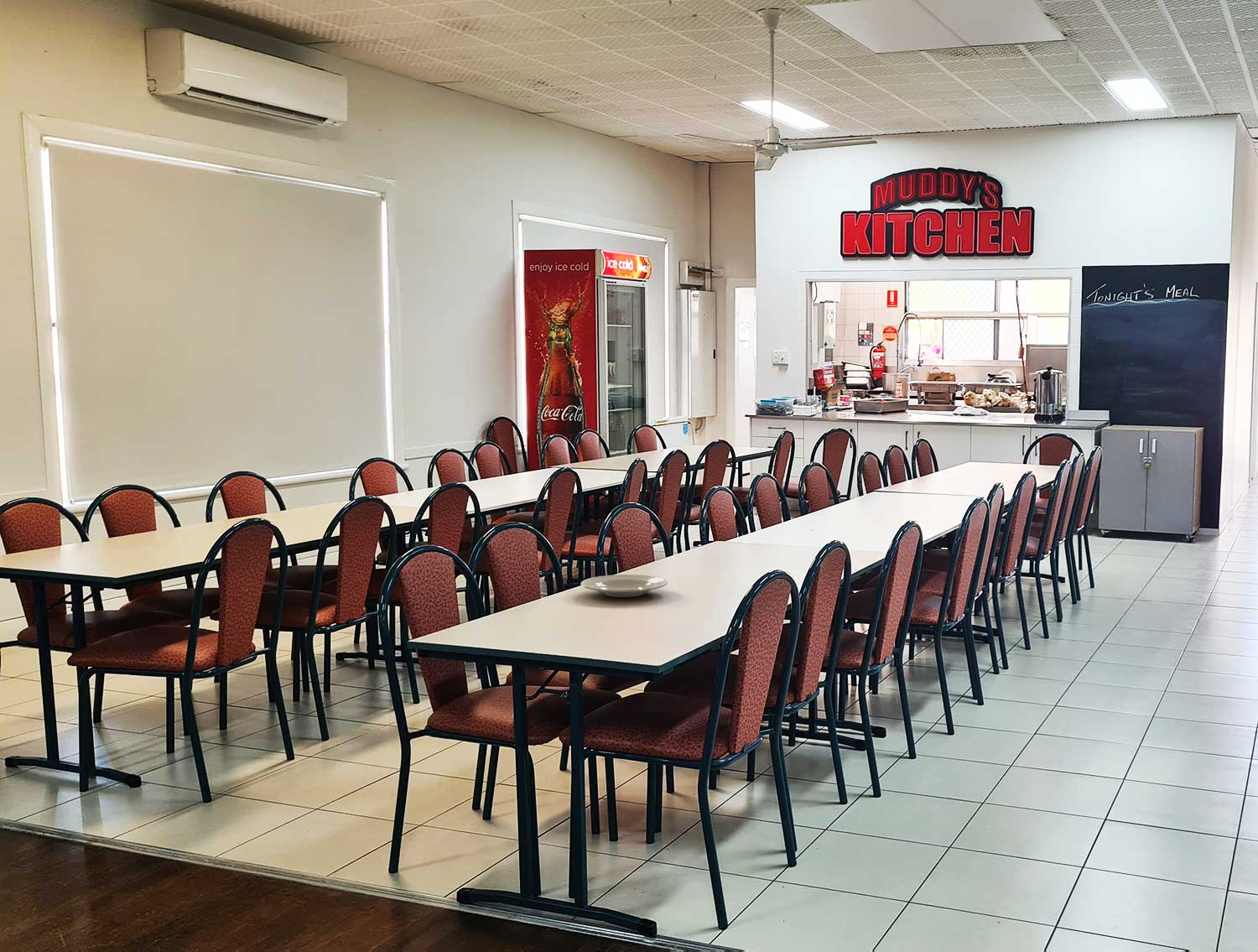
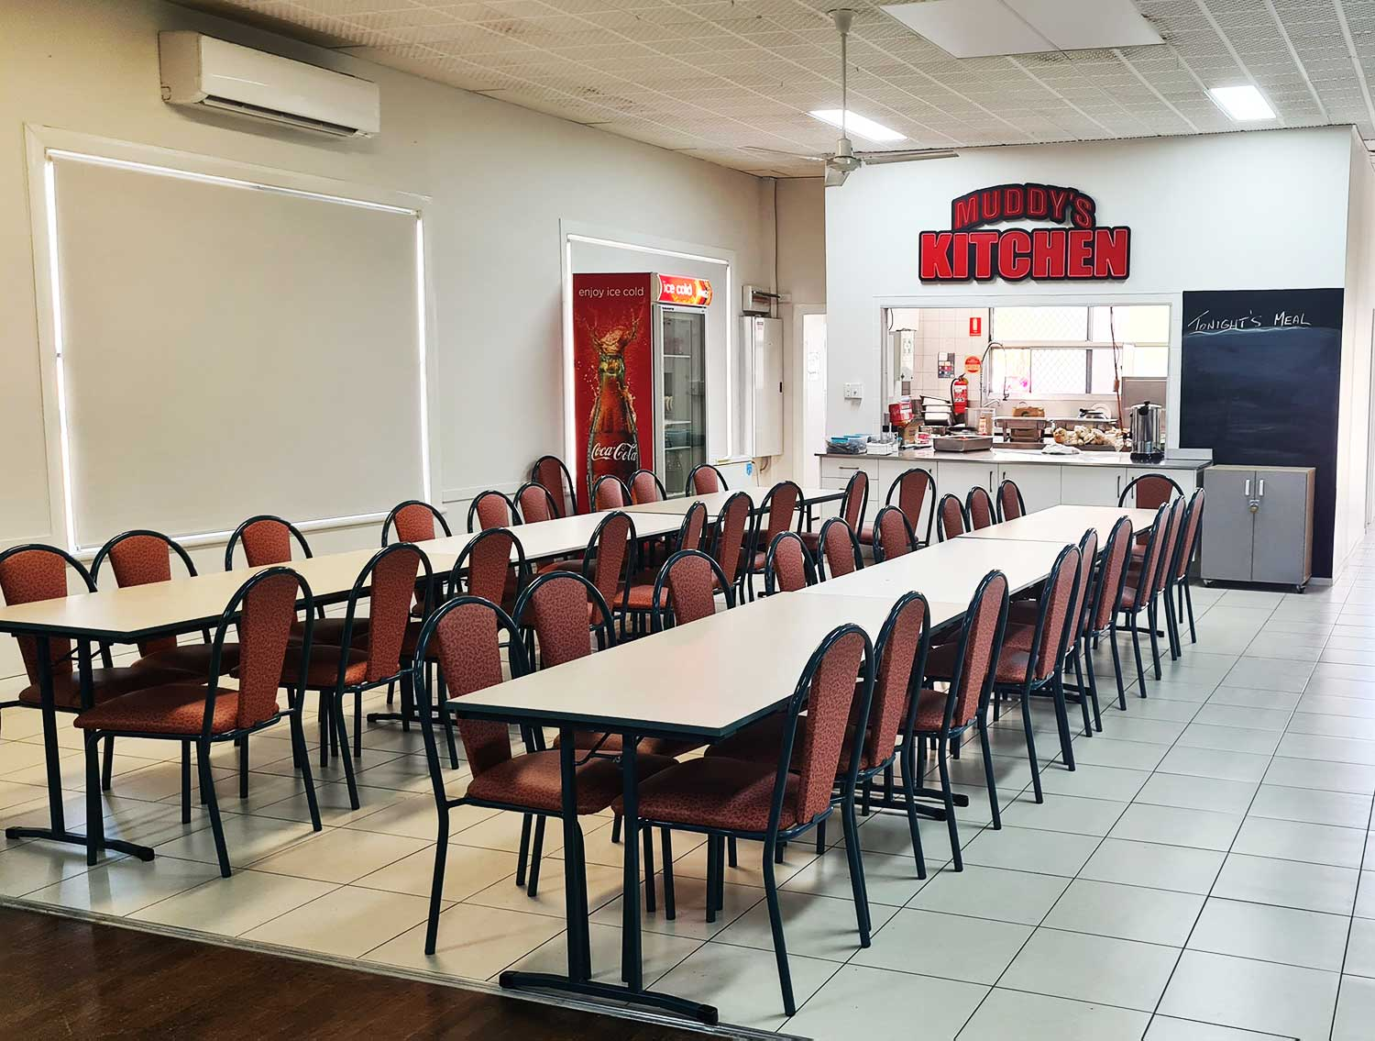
- plate [580,574,668,598]
